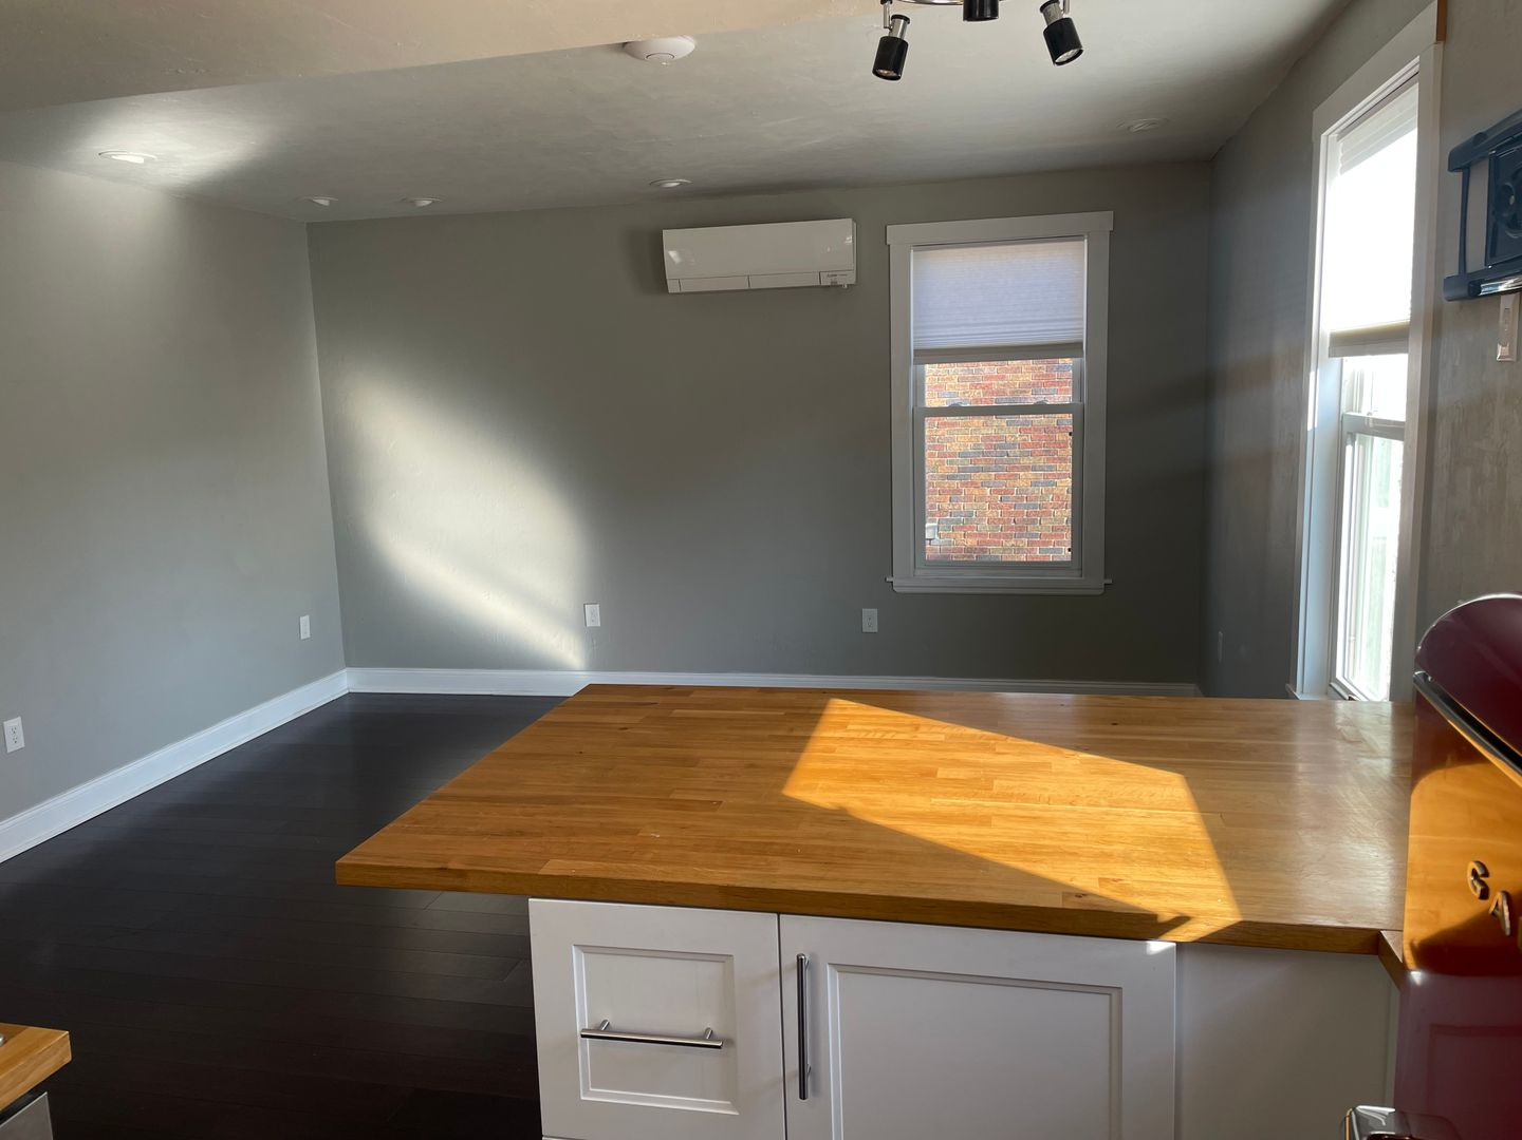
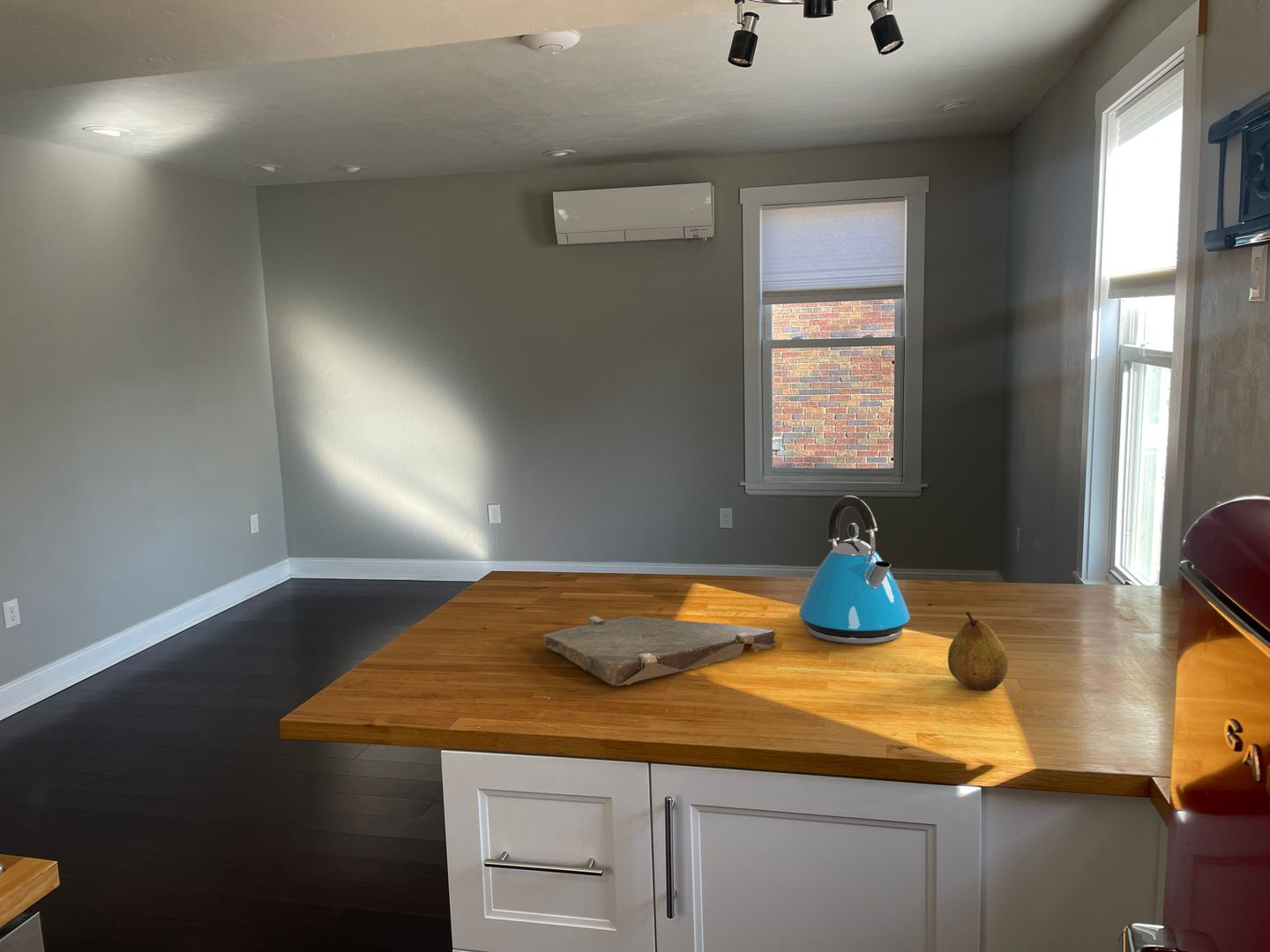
+ fruit [947,611,1009,692]
+ kettle [798,495,911,644]
+ cutting board [542,615,776,687]
